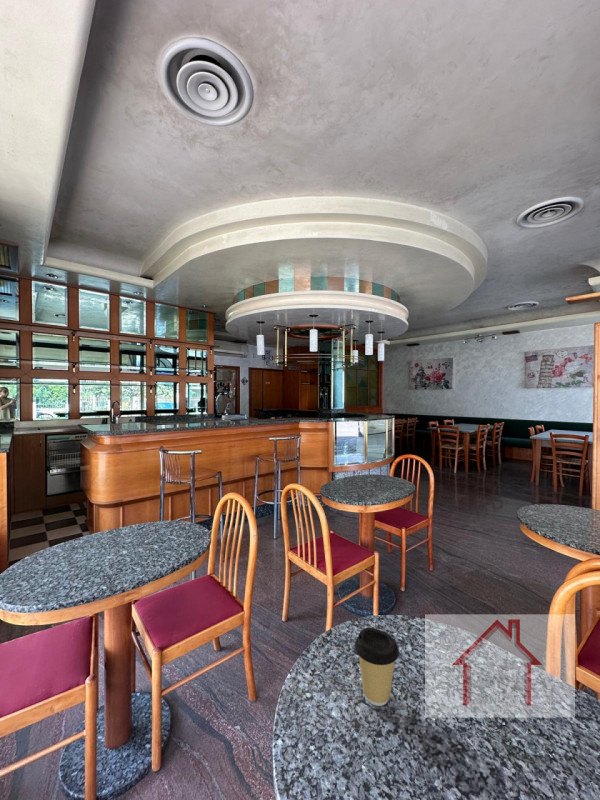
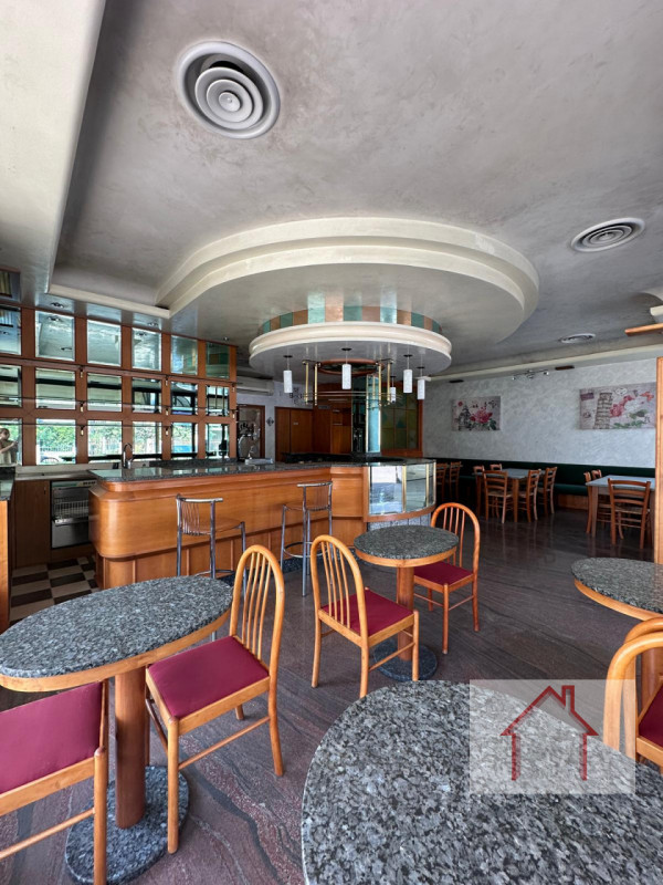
- coffee cup [354,627,400,707]
